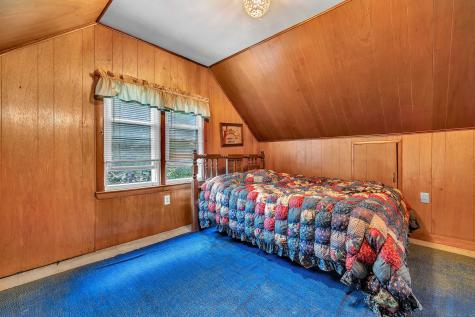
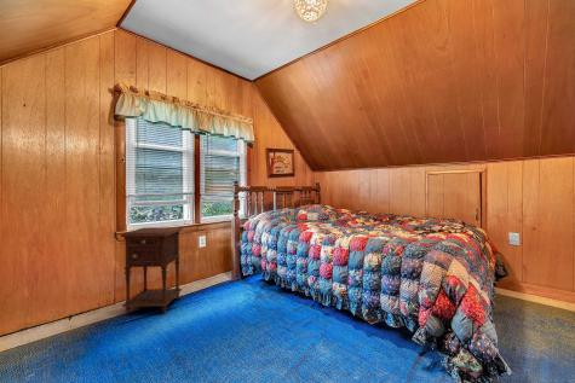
+ nightstand [119,226,184,315]
